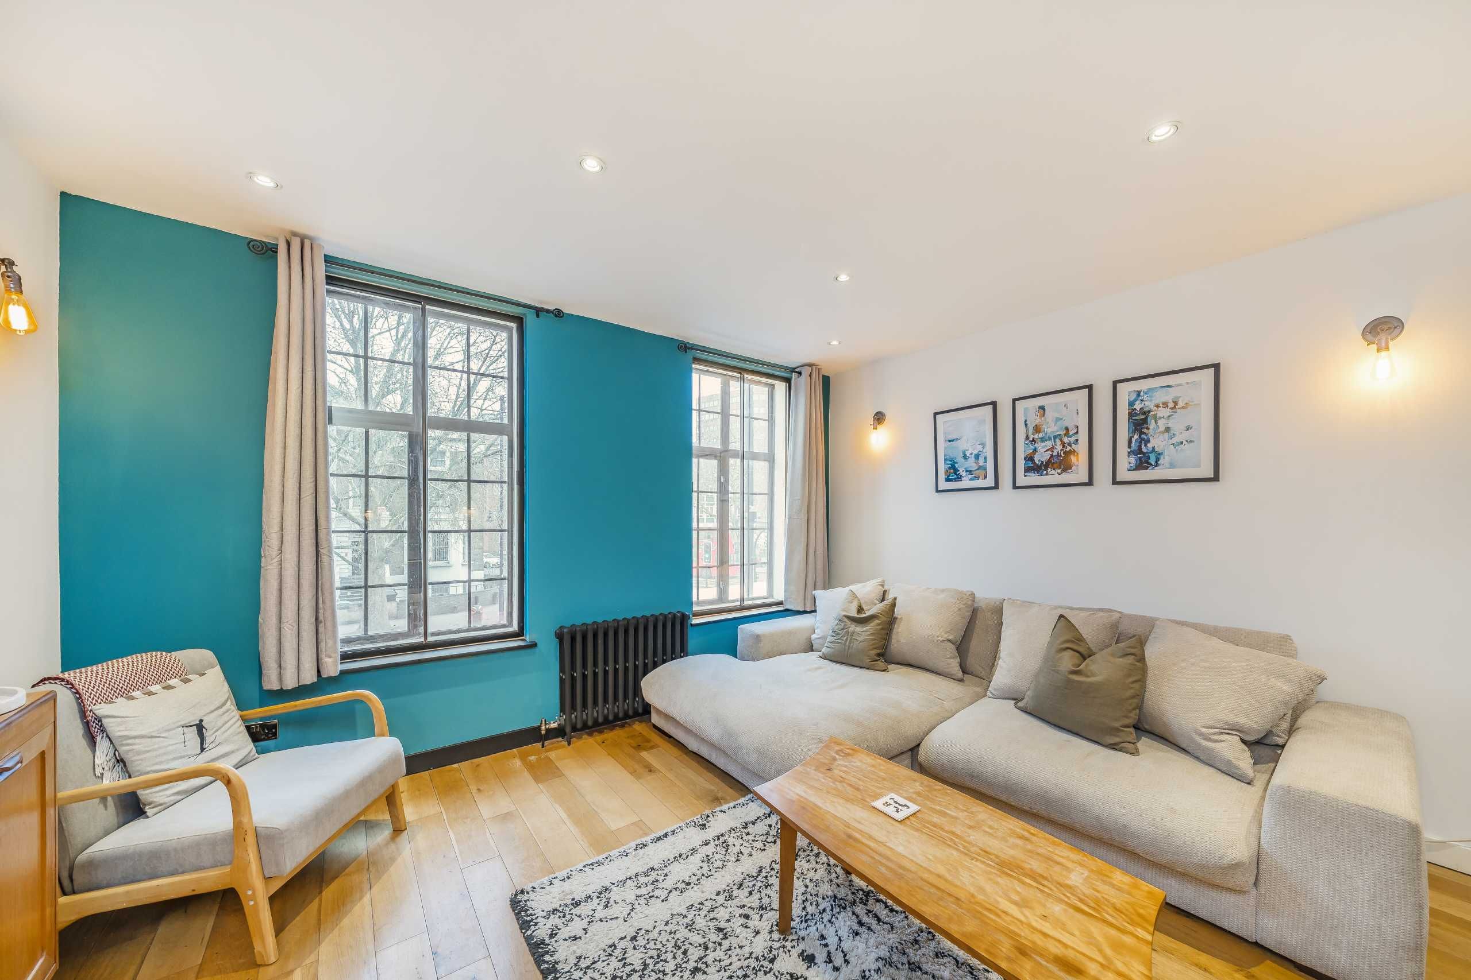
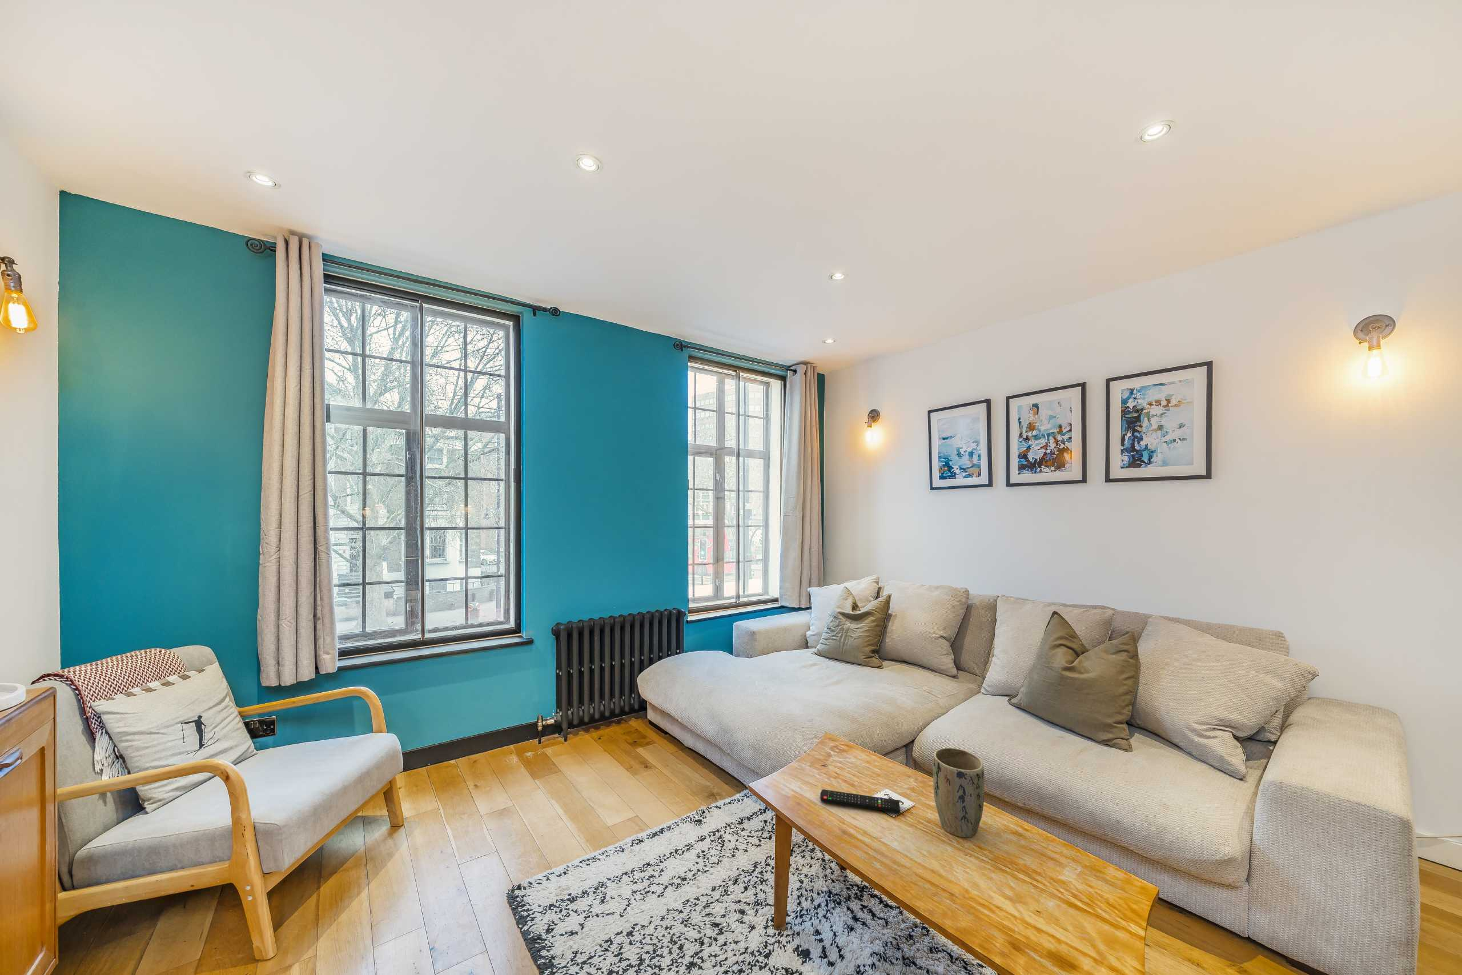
+ plant pot [932,748,986,838]
+ remote control [819,789,901,813]
